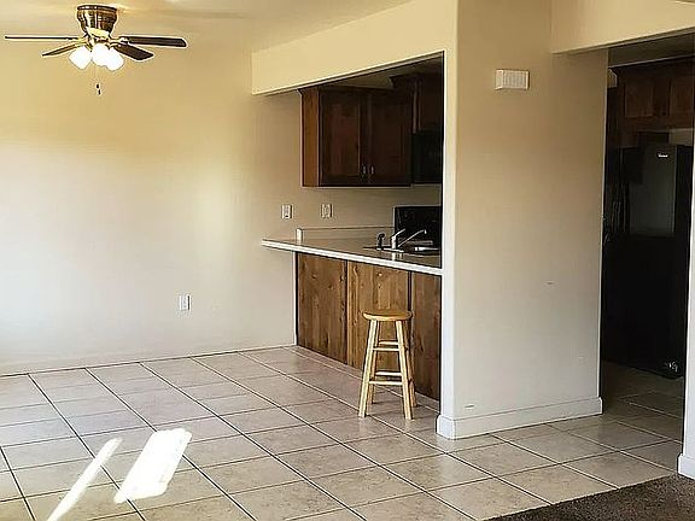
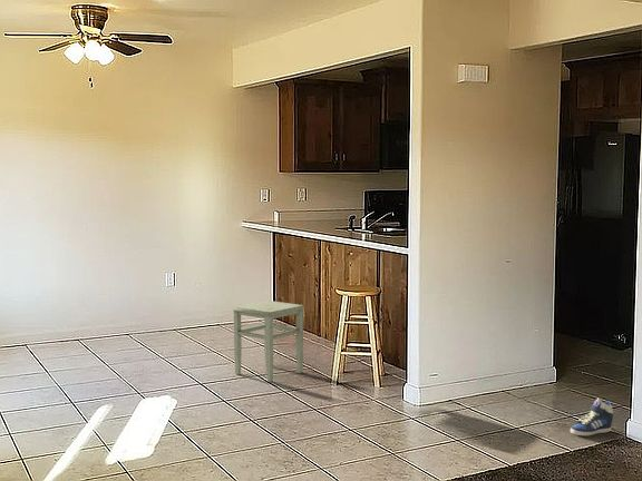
+ sneaker [570,397,614,436]
+ stool [232,300,305,383]
